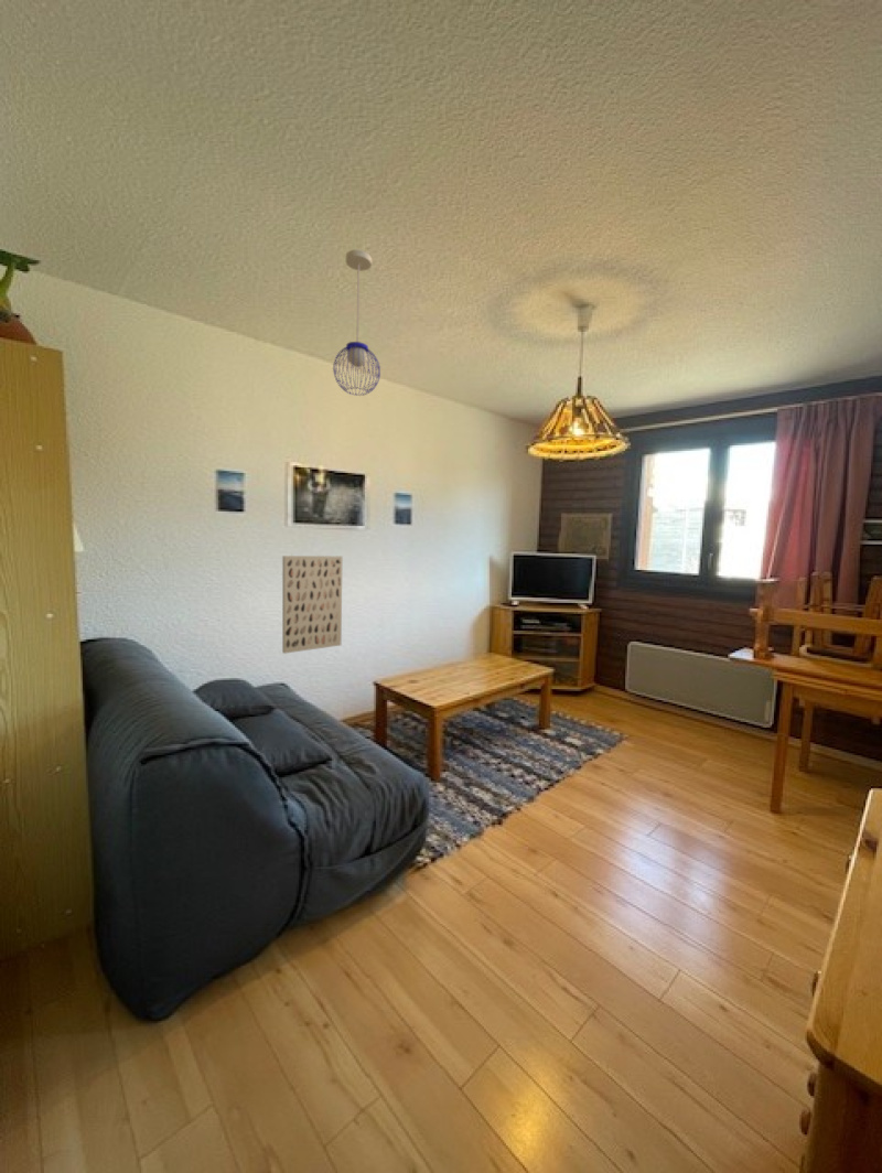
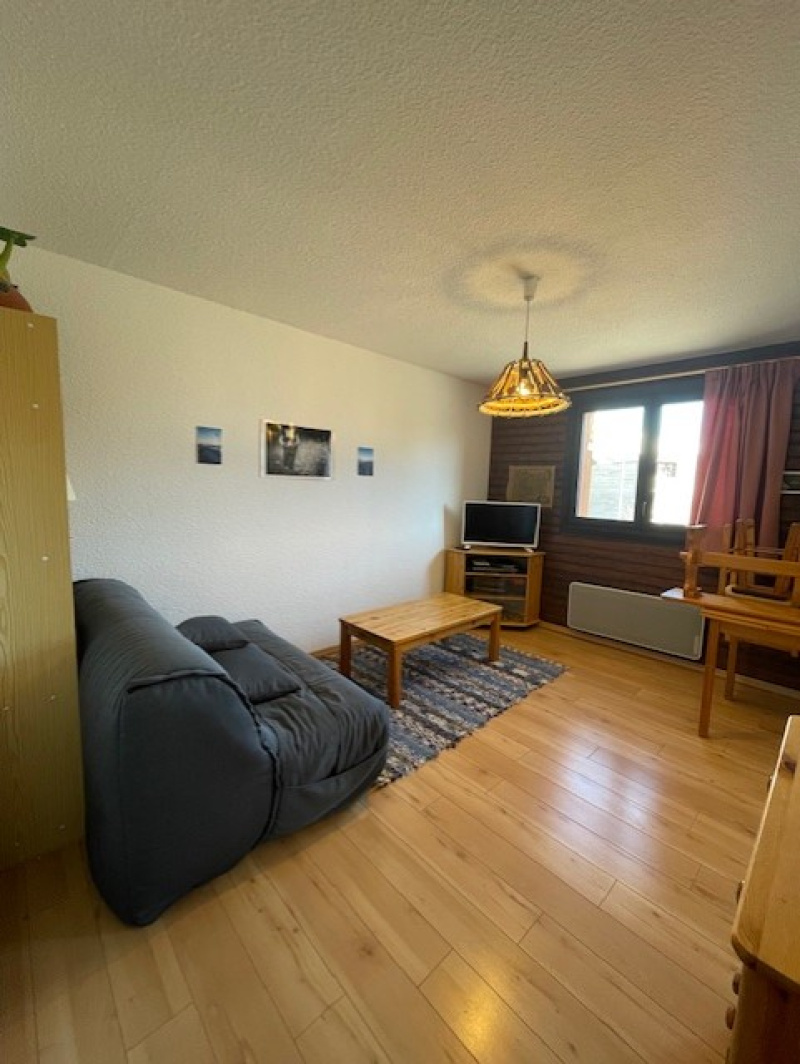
- wall art [281,555,344,655]
- pendant light [332,249,381,397]
